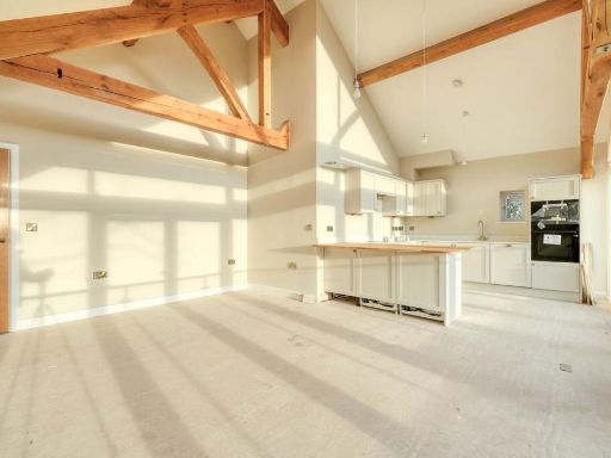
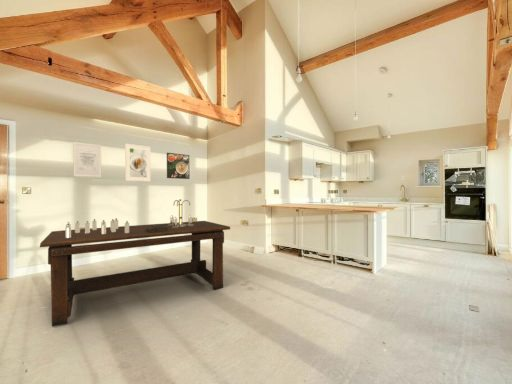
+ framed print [124,143,152,182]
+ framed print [166,152,191,180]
+ dining table [39,198,231,327]
+ wall art [73,141,102,178]
